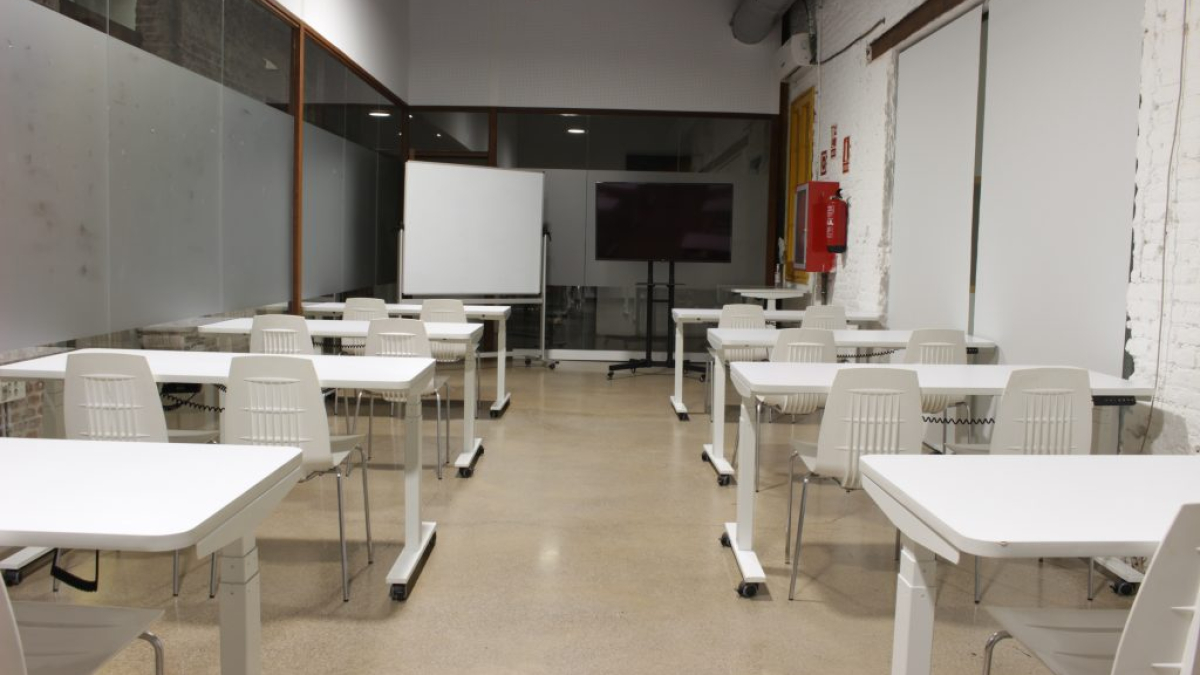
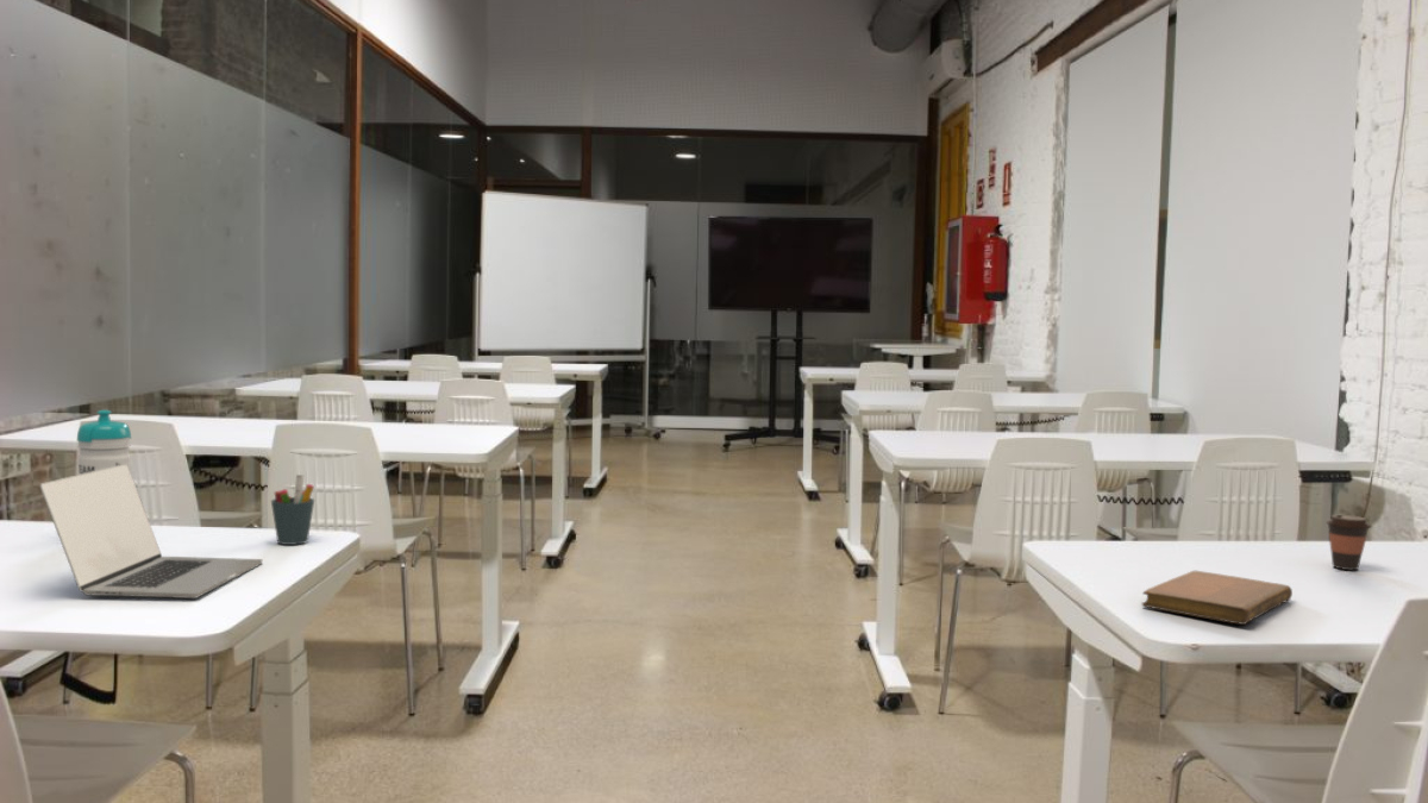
+ coffee cup [1324,514,1372,571]
+ laptop [38,464,263,600]
+ water bottle [76,409,132,475]
+ notebook [1141,570,1294,626]
+ pen holder [270,473,315,546]
